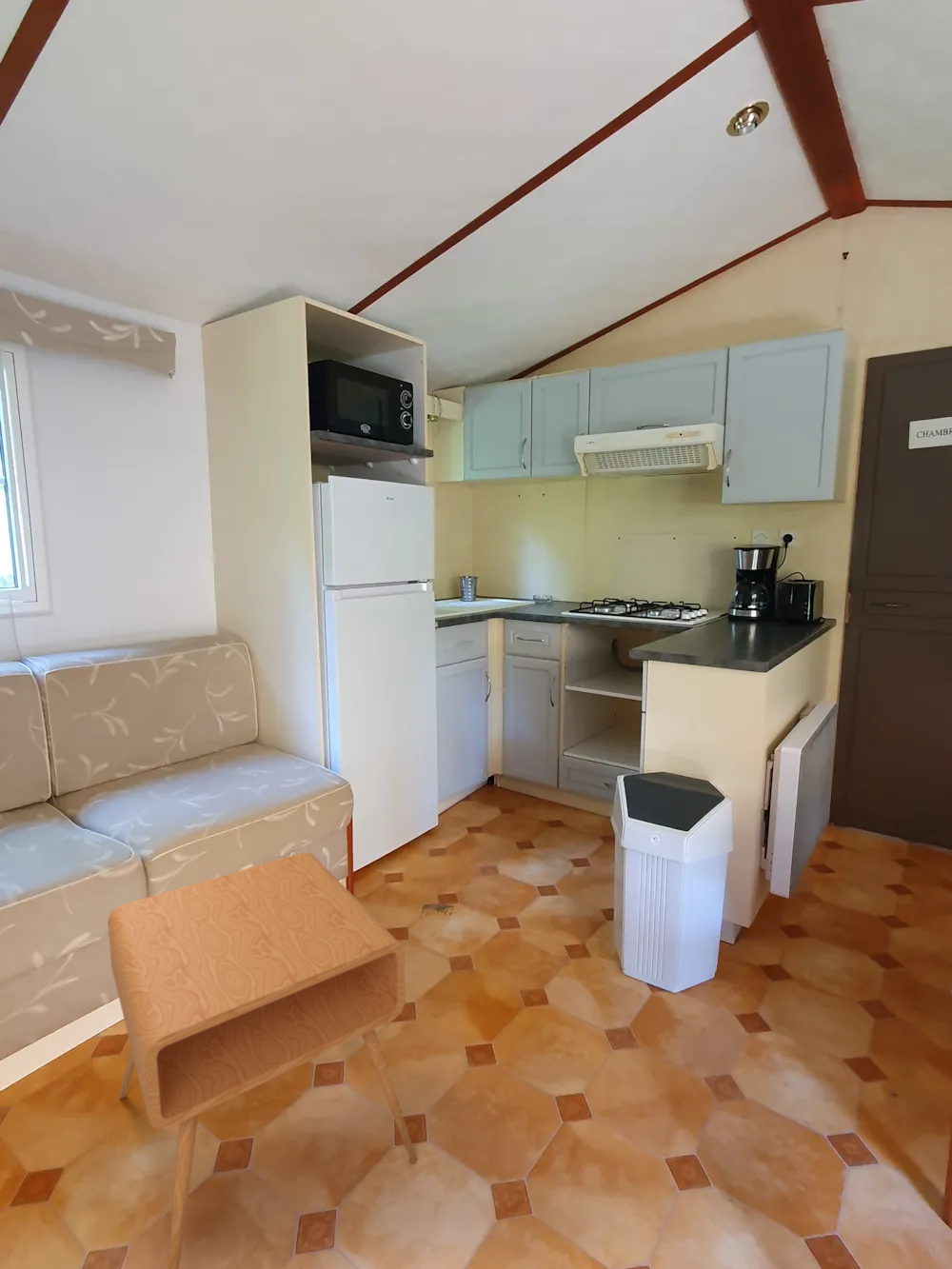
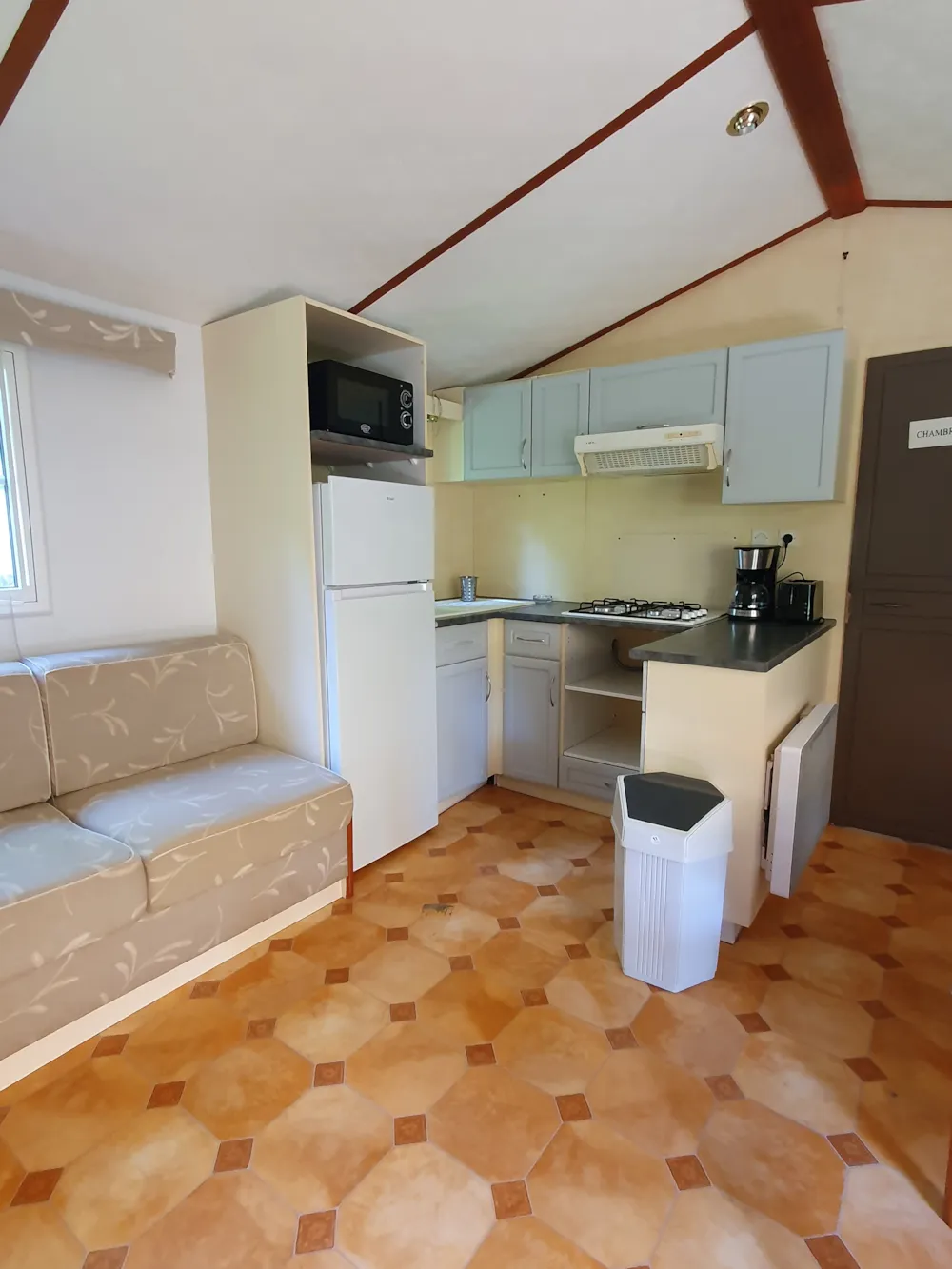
- side table [107,851,418,1269]
